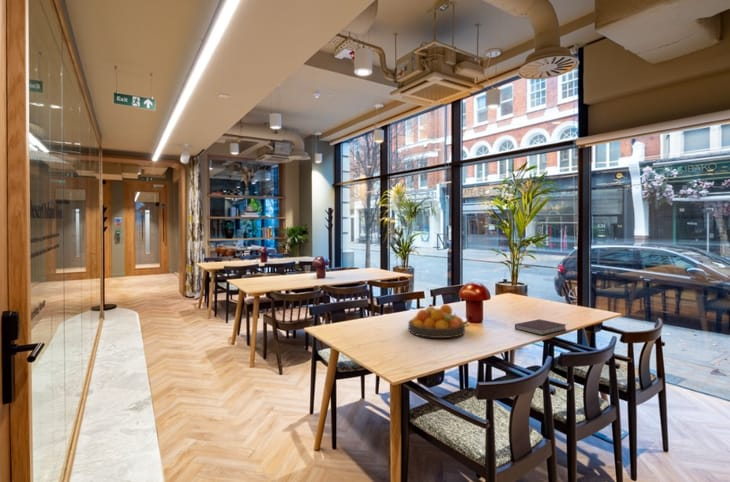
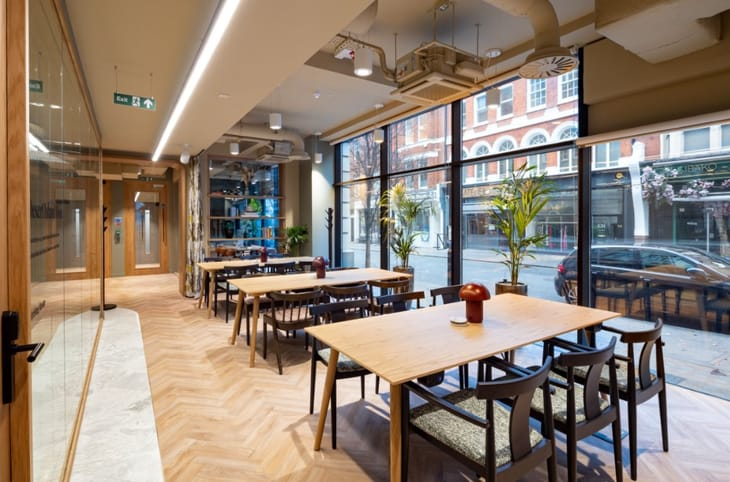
- notebook [514,318,567,336]
- fruit bowl [407,303,466,339]
